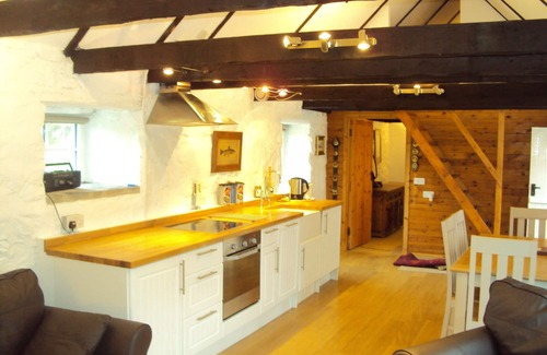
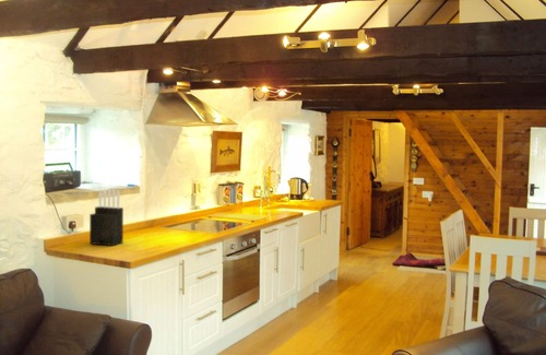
+ knife block [88,188,124,247]
